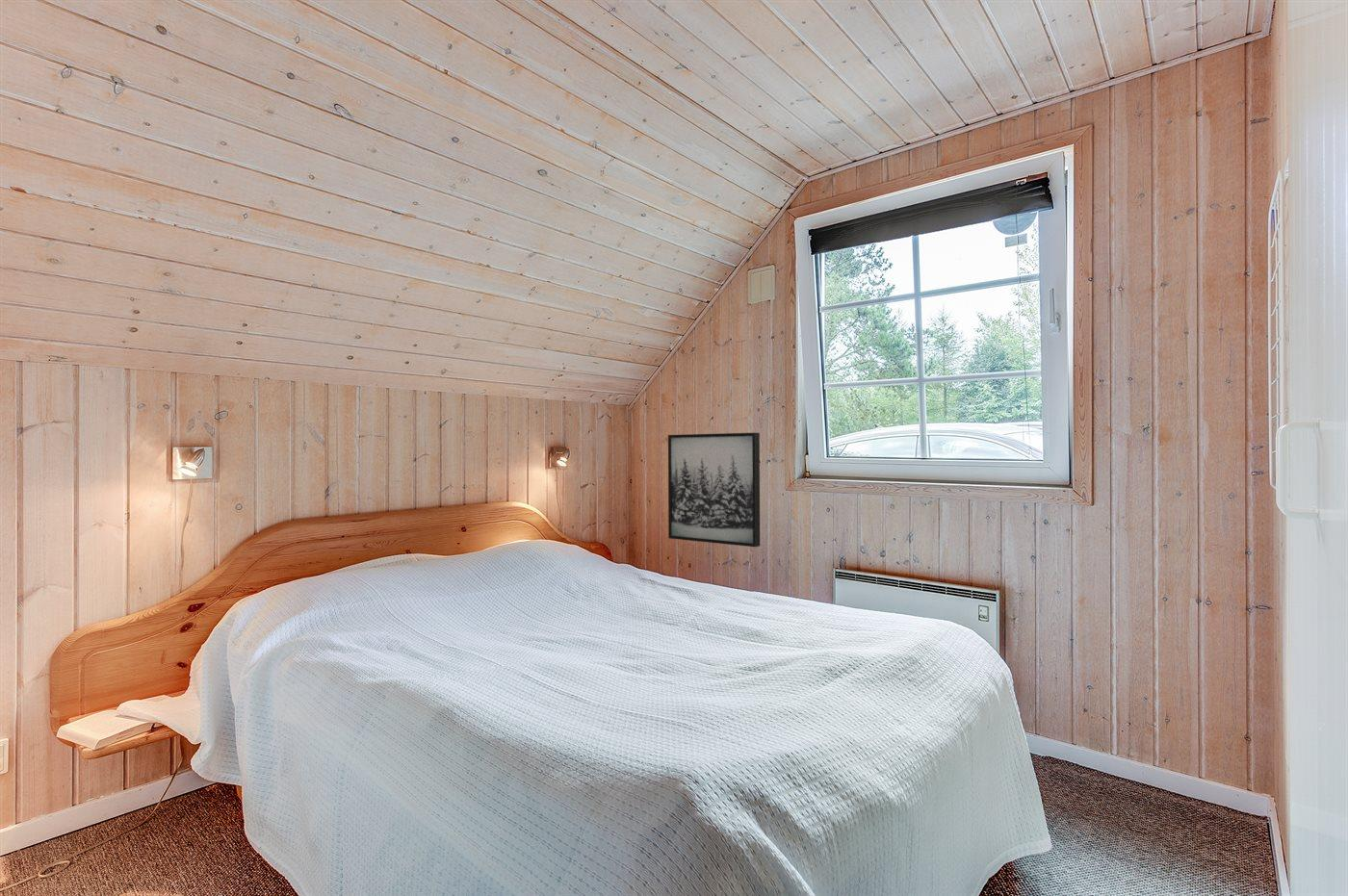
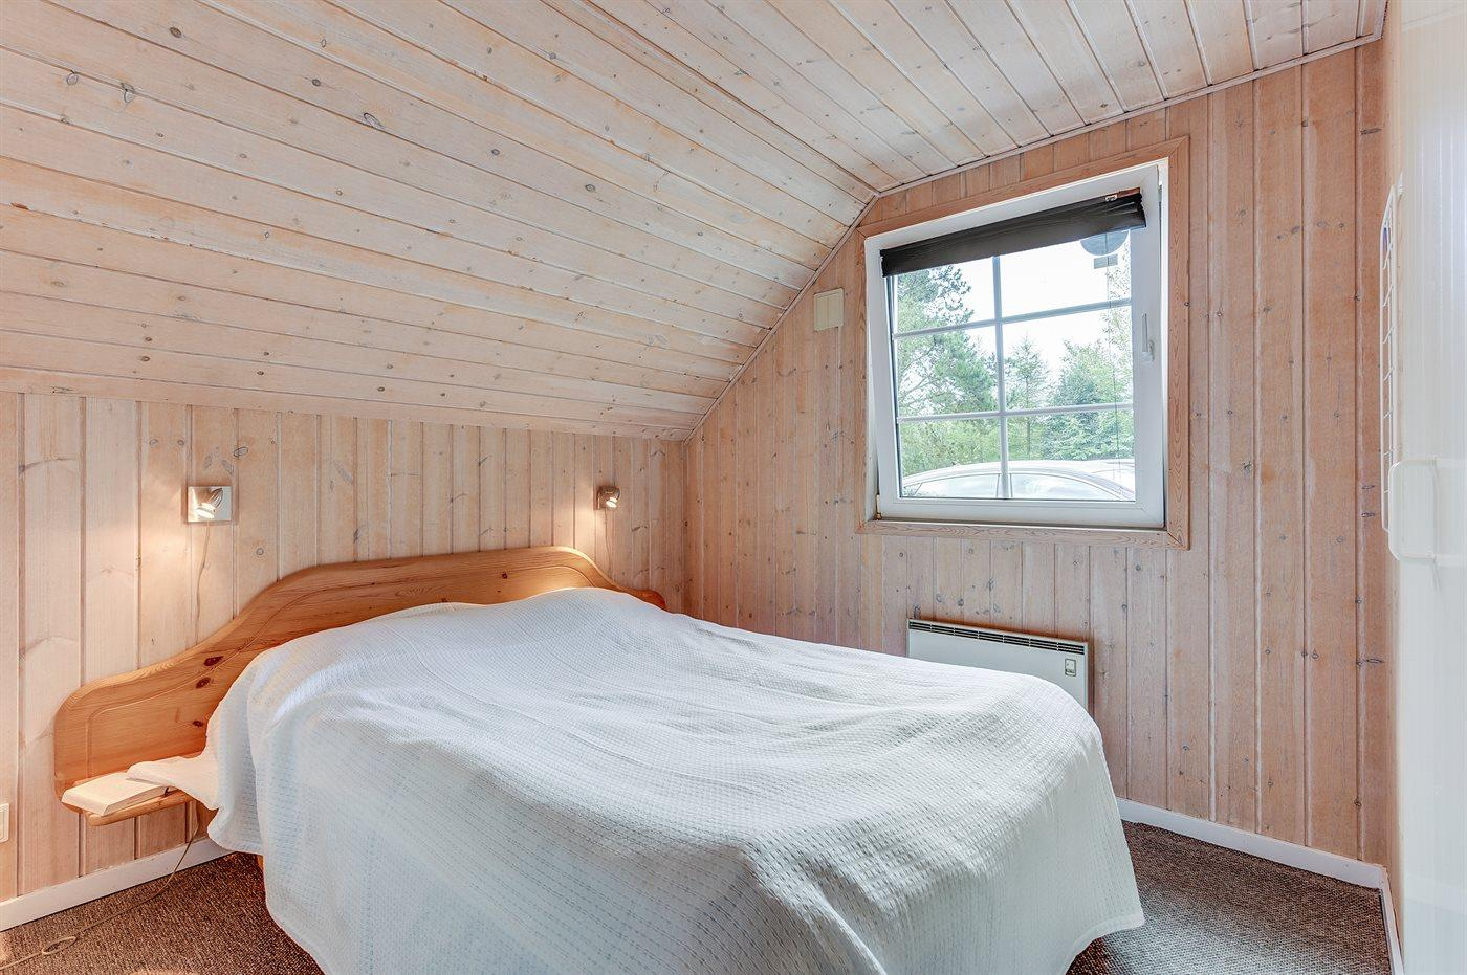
- wall art [667,432,761,548]
